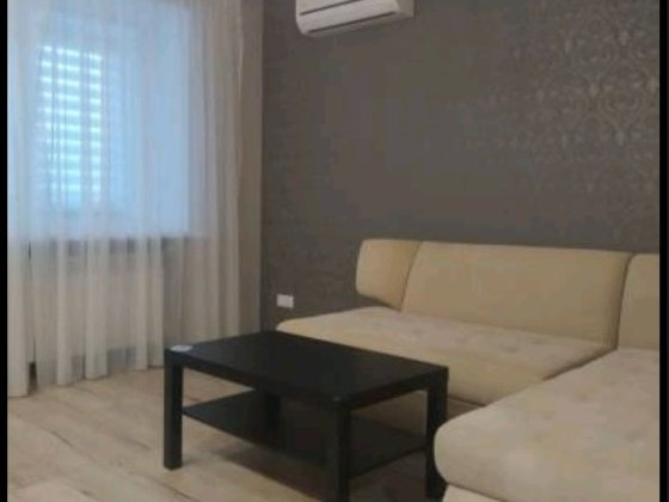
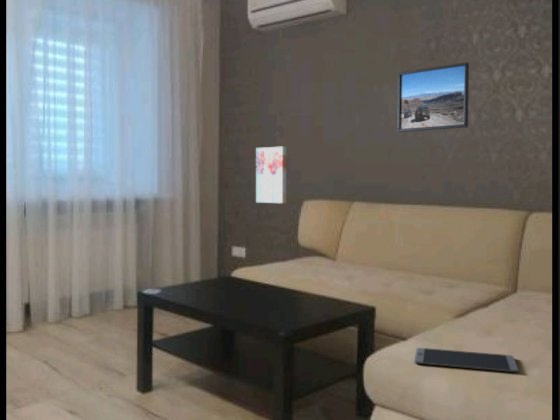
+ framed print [397,61,470,133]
+ tablet [414,347,519,373]
+ wall art [255,145,287,204]
